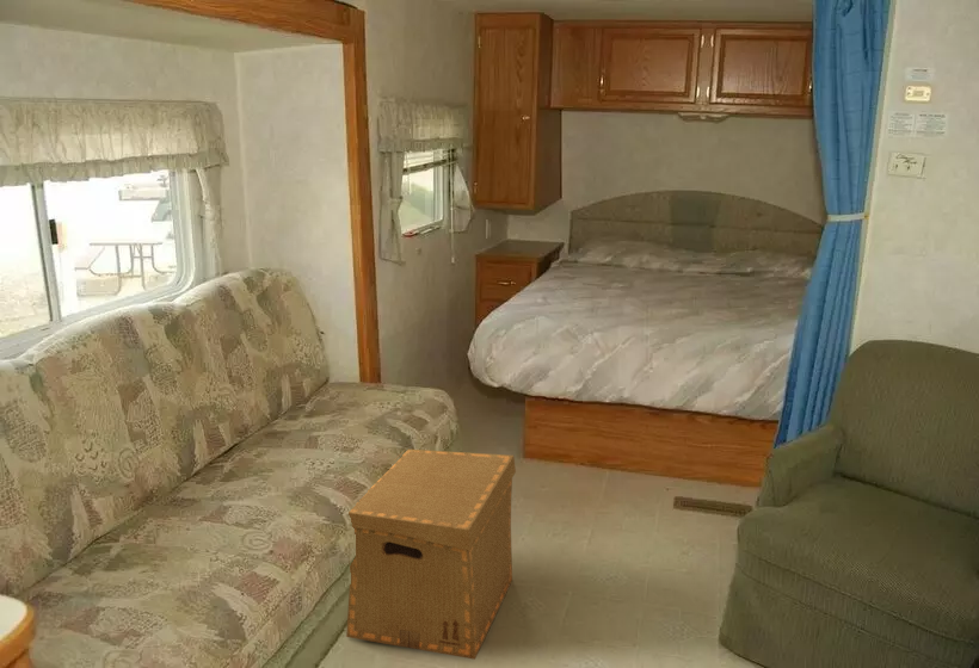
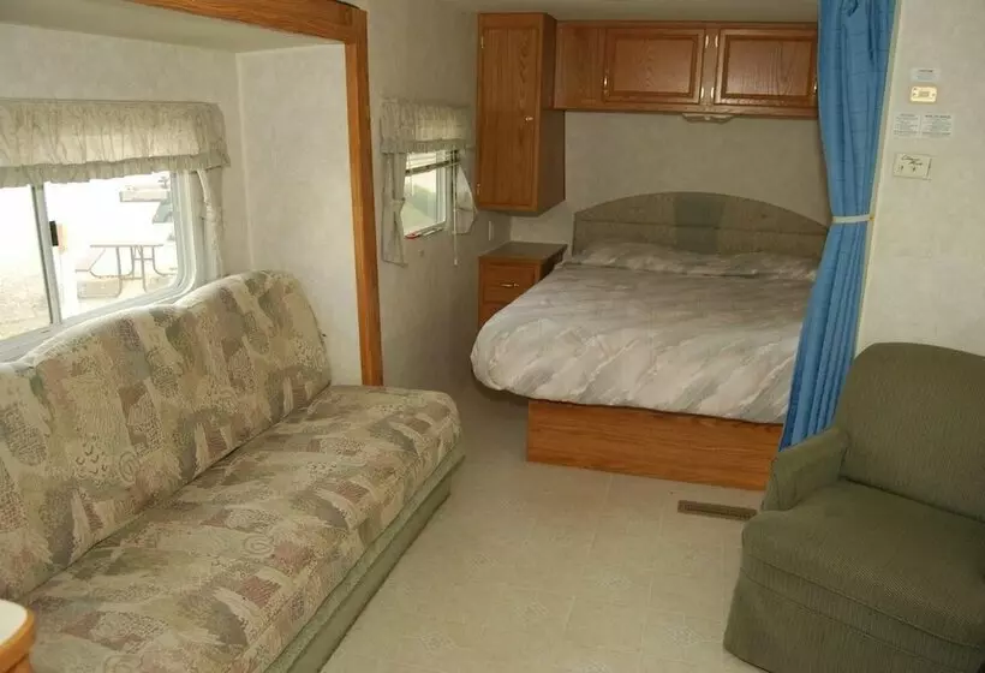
- cardboard box [345,449,517,661]
